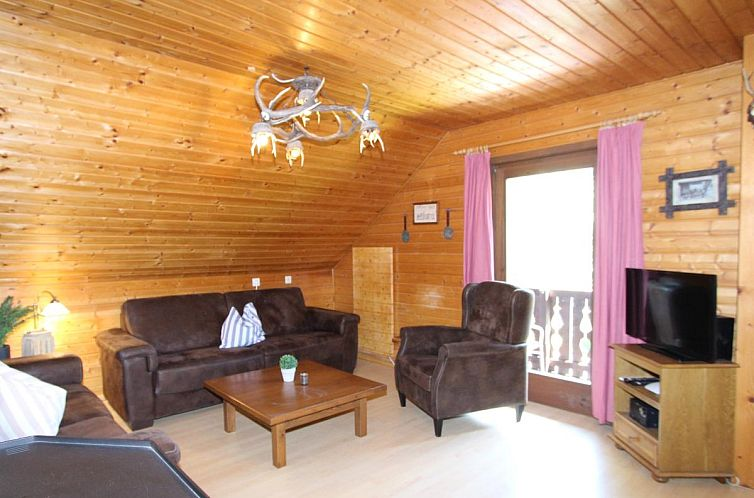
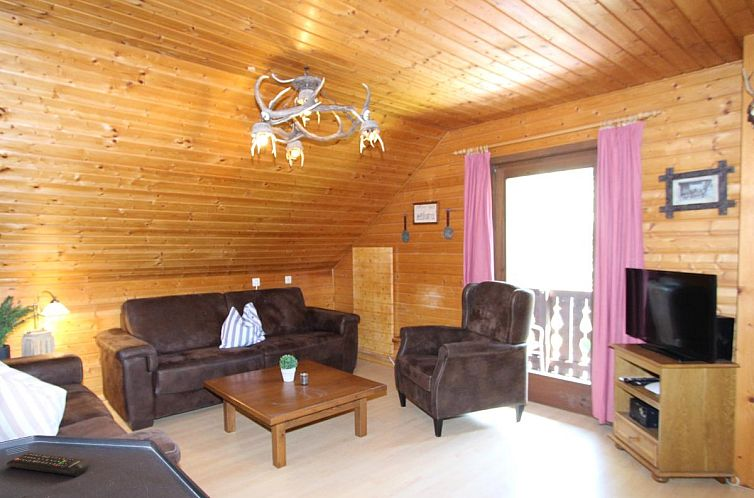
+ remote control [5,451,90,477]
